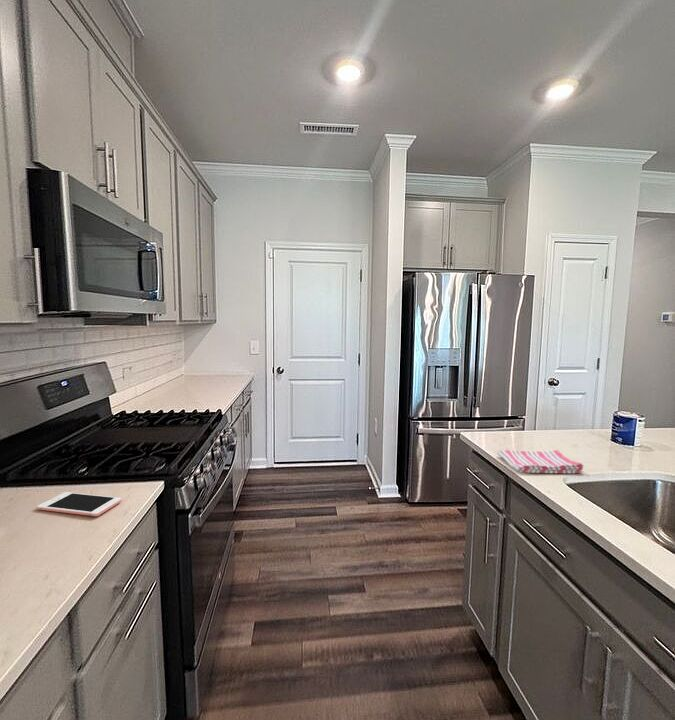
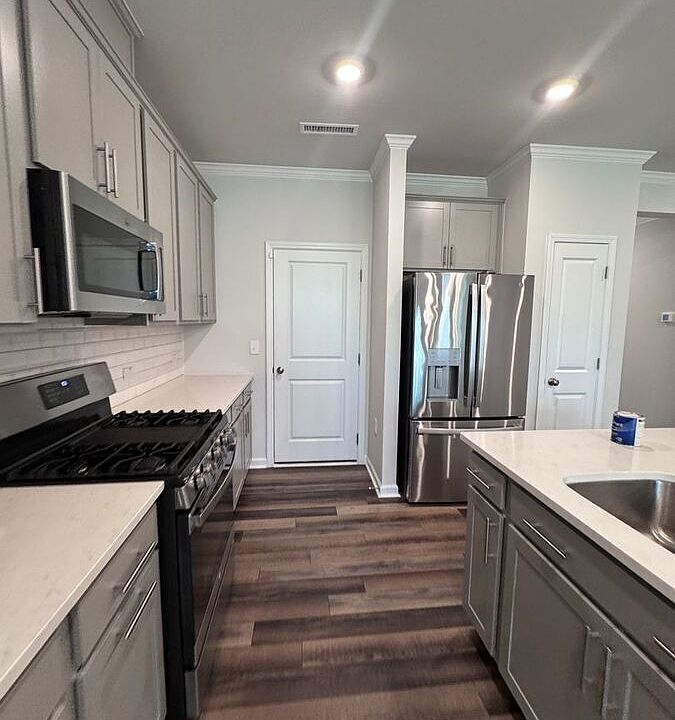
- cell phone [36,491,122,517]
- dish towel [496,449,585,474]
